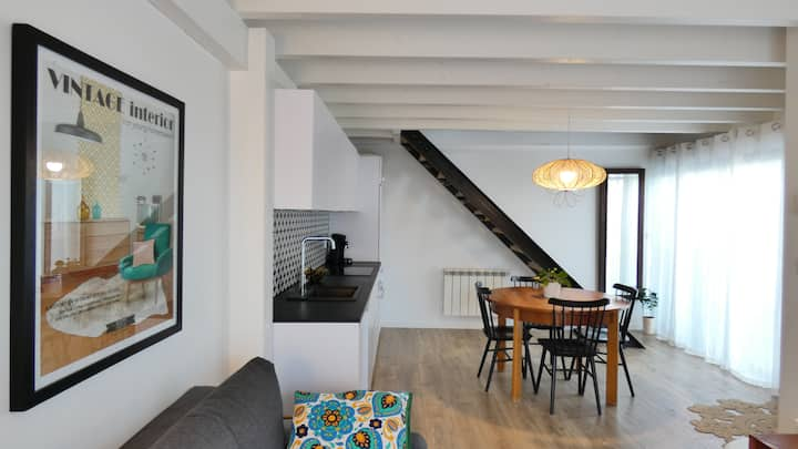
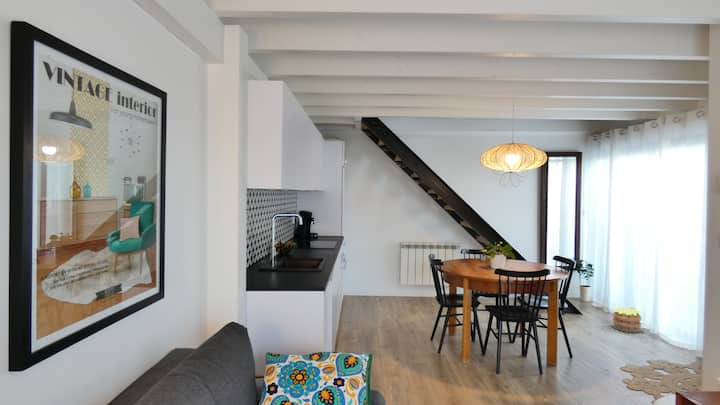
+ potted plant [611,306,642,333]
